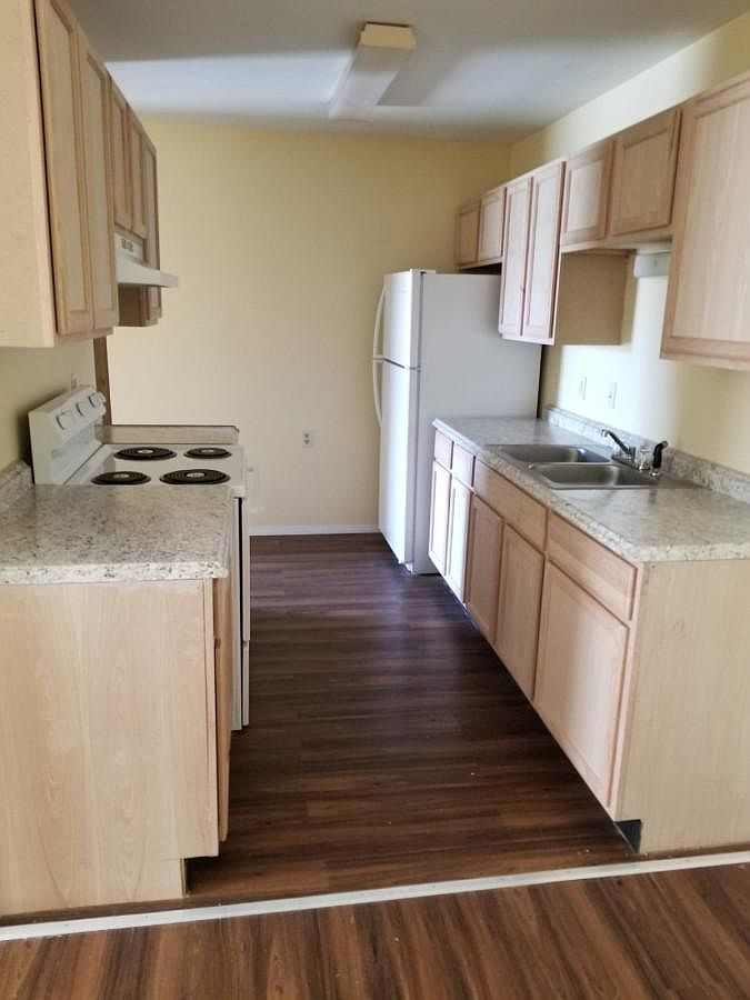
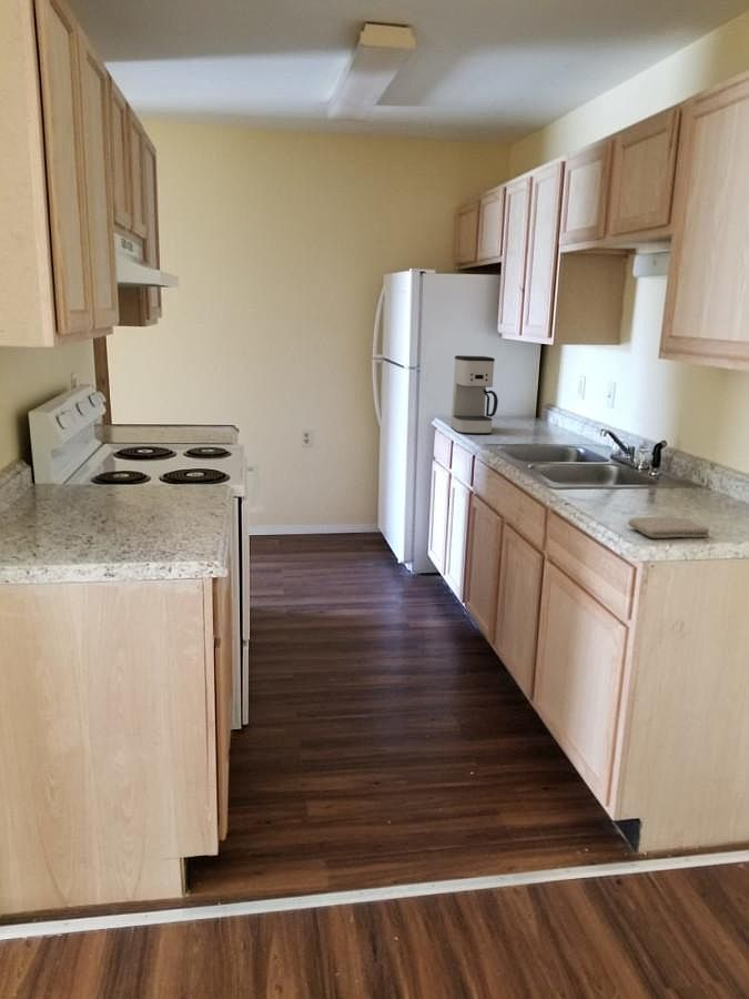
+ washcloth [627,515,710,539]
+ coffee maker [449,354,499,435]
